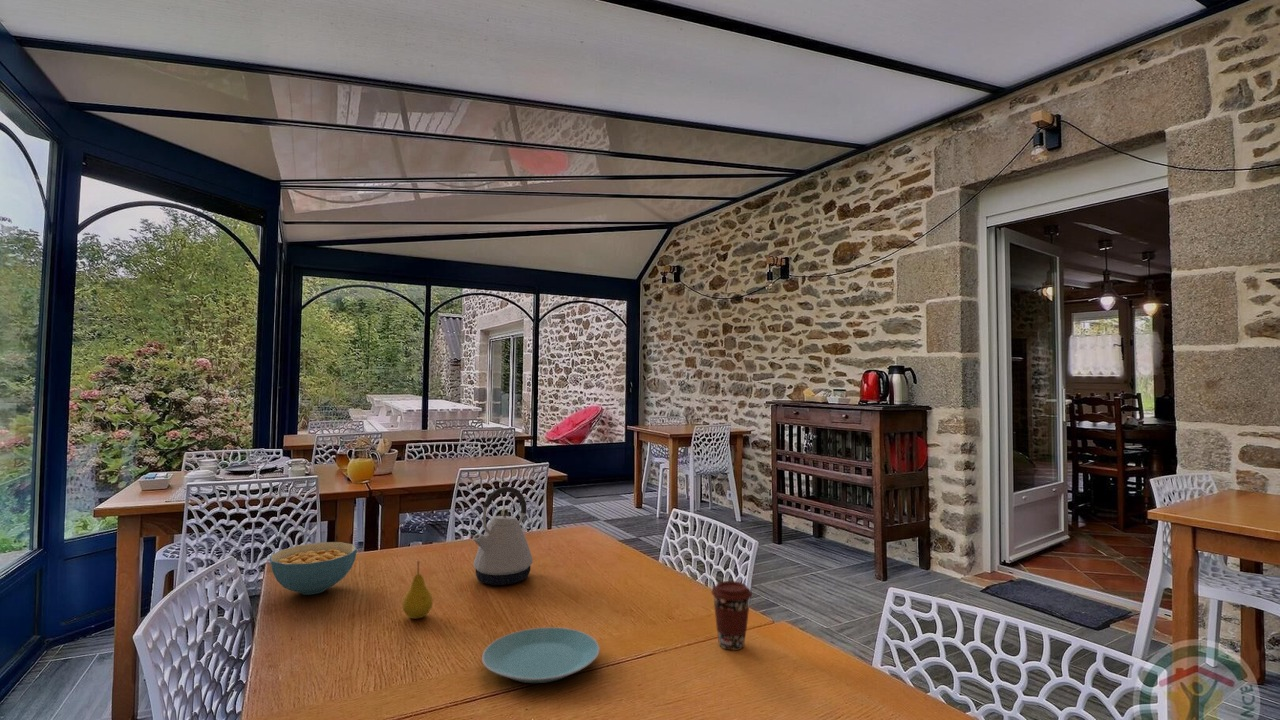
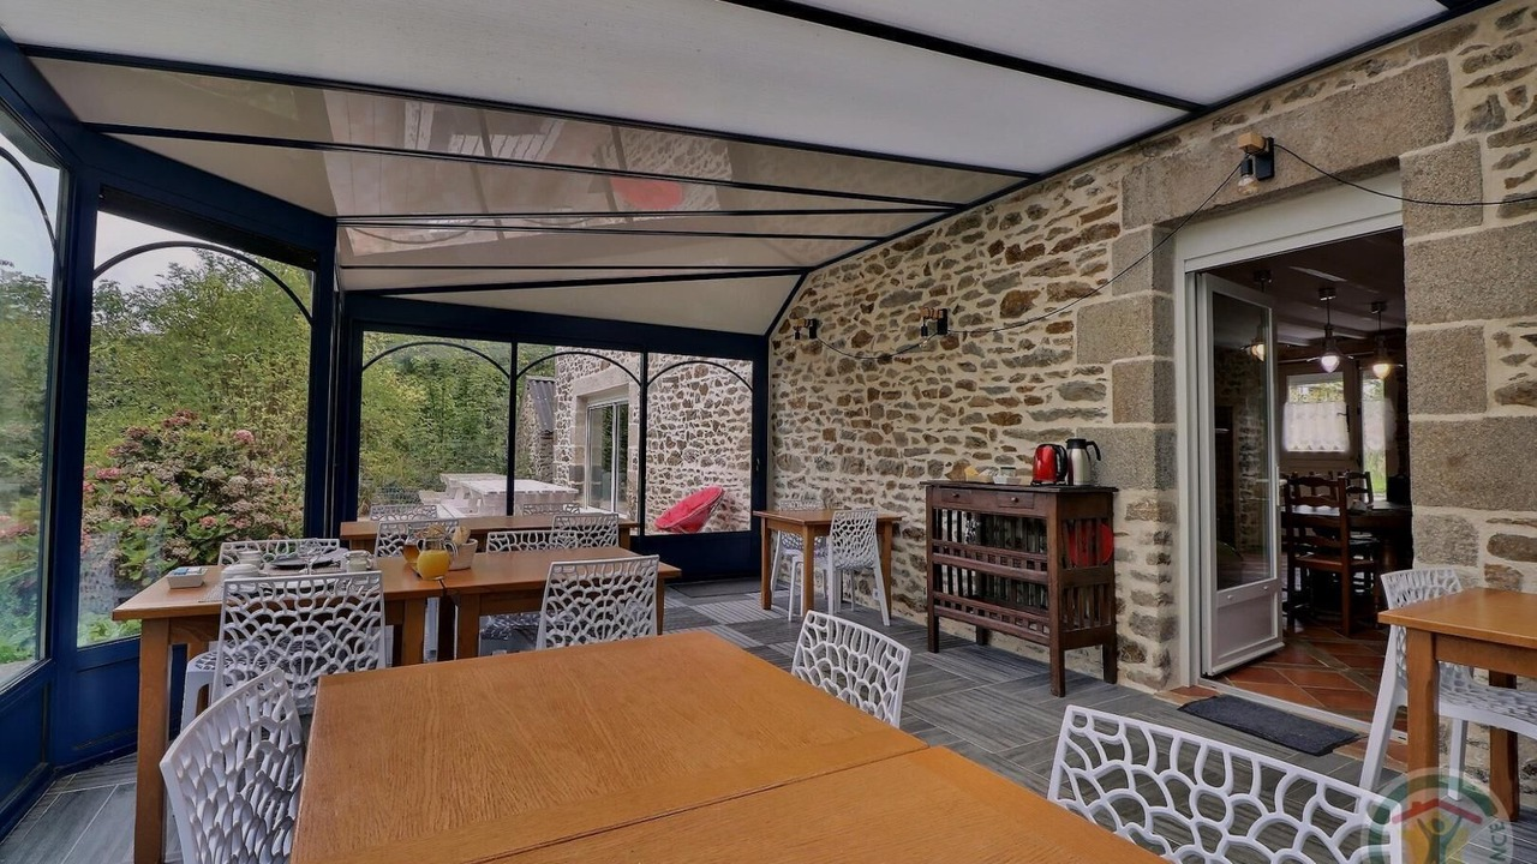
- cereal bowl [269,541,358,596]
- plate [481,626,601,684]
- kettle [471,485,533,586]
- coffee cup [710,580,753,651]
- fruit [401,560,434,620]
